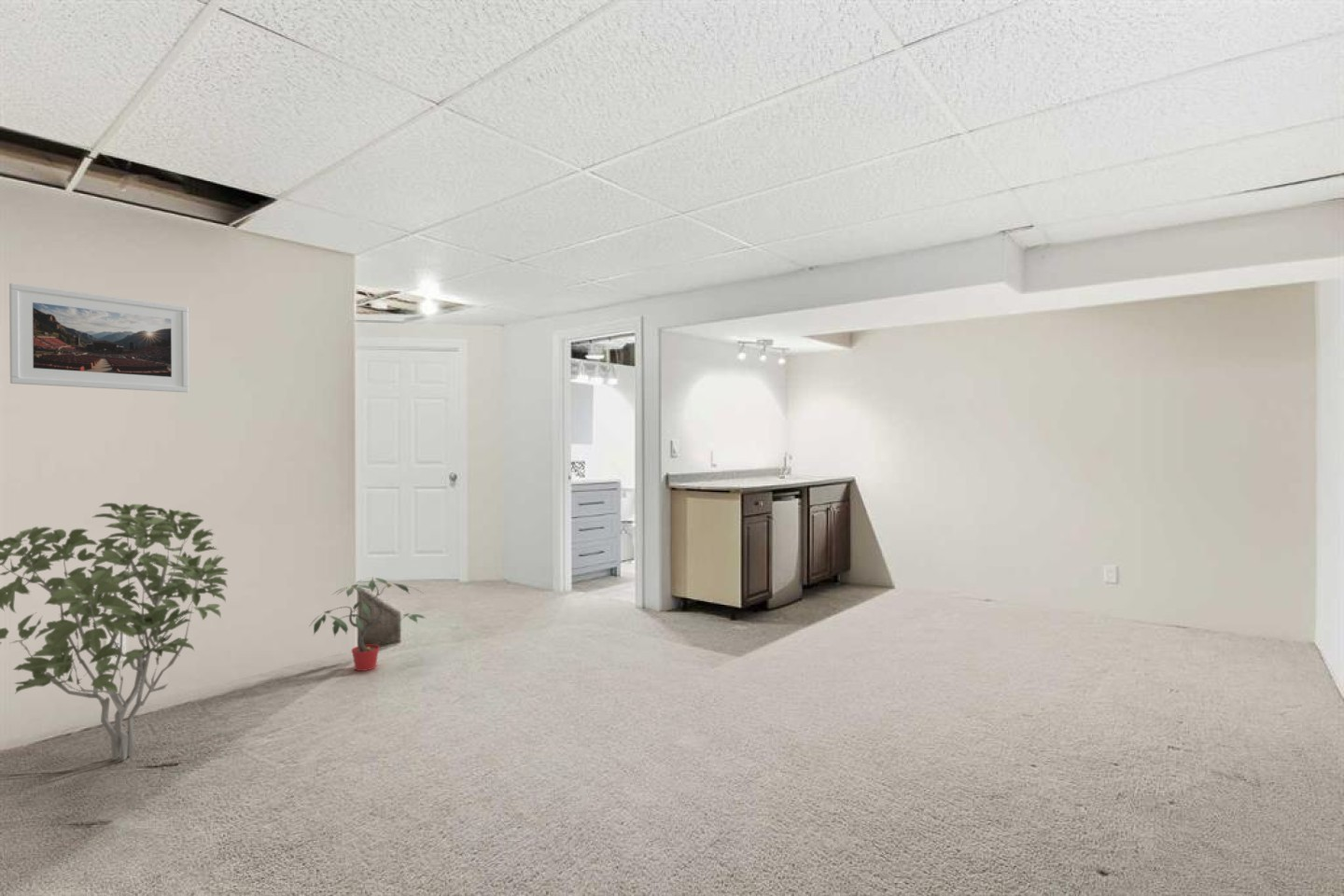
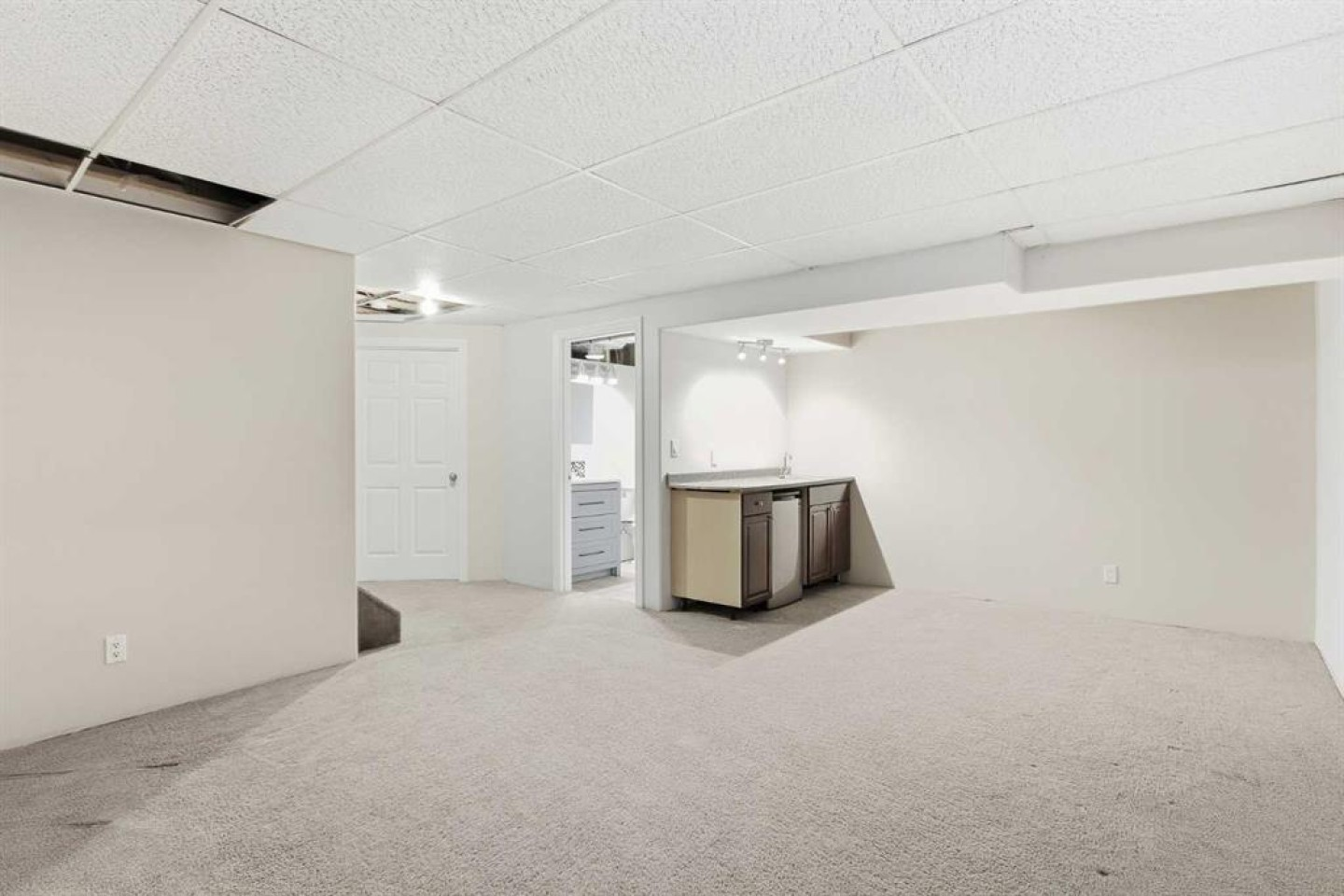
- potted plant [308,577,427,672]
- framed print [8,282,189,393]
- shrub [0,502,230,762]
